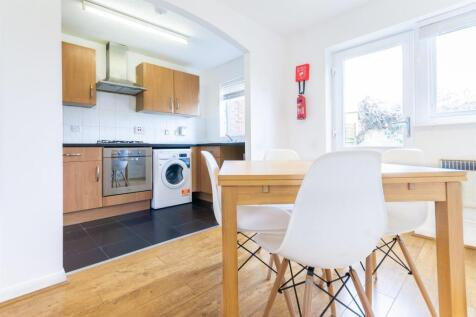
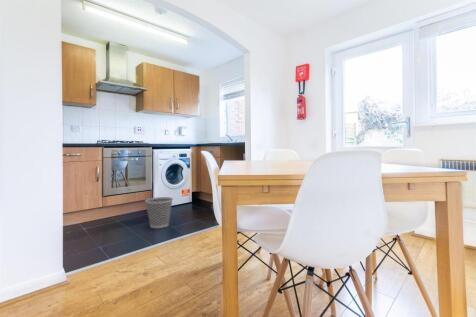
+ wastebasket [144,196,174,229]
